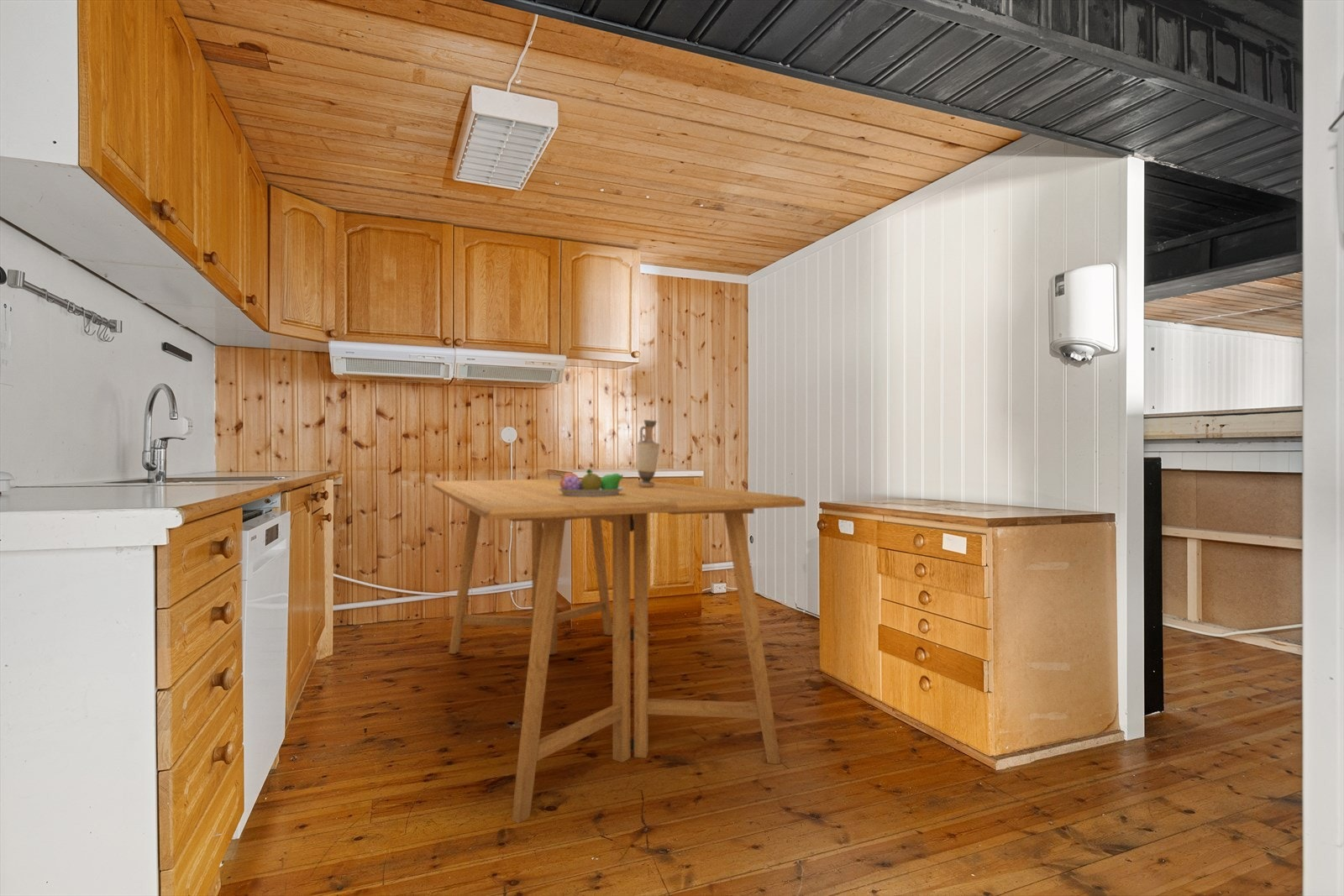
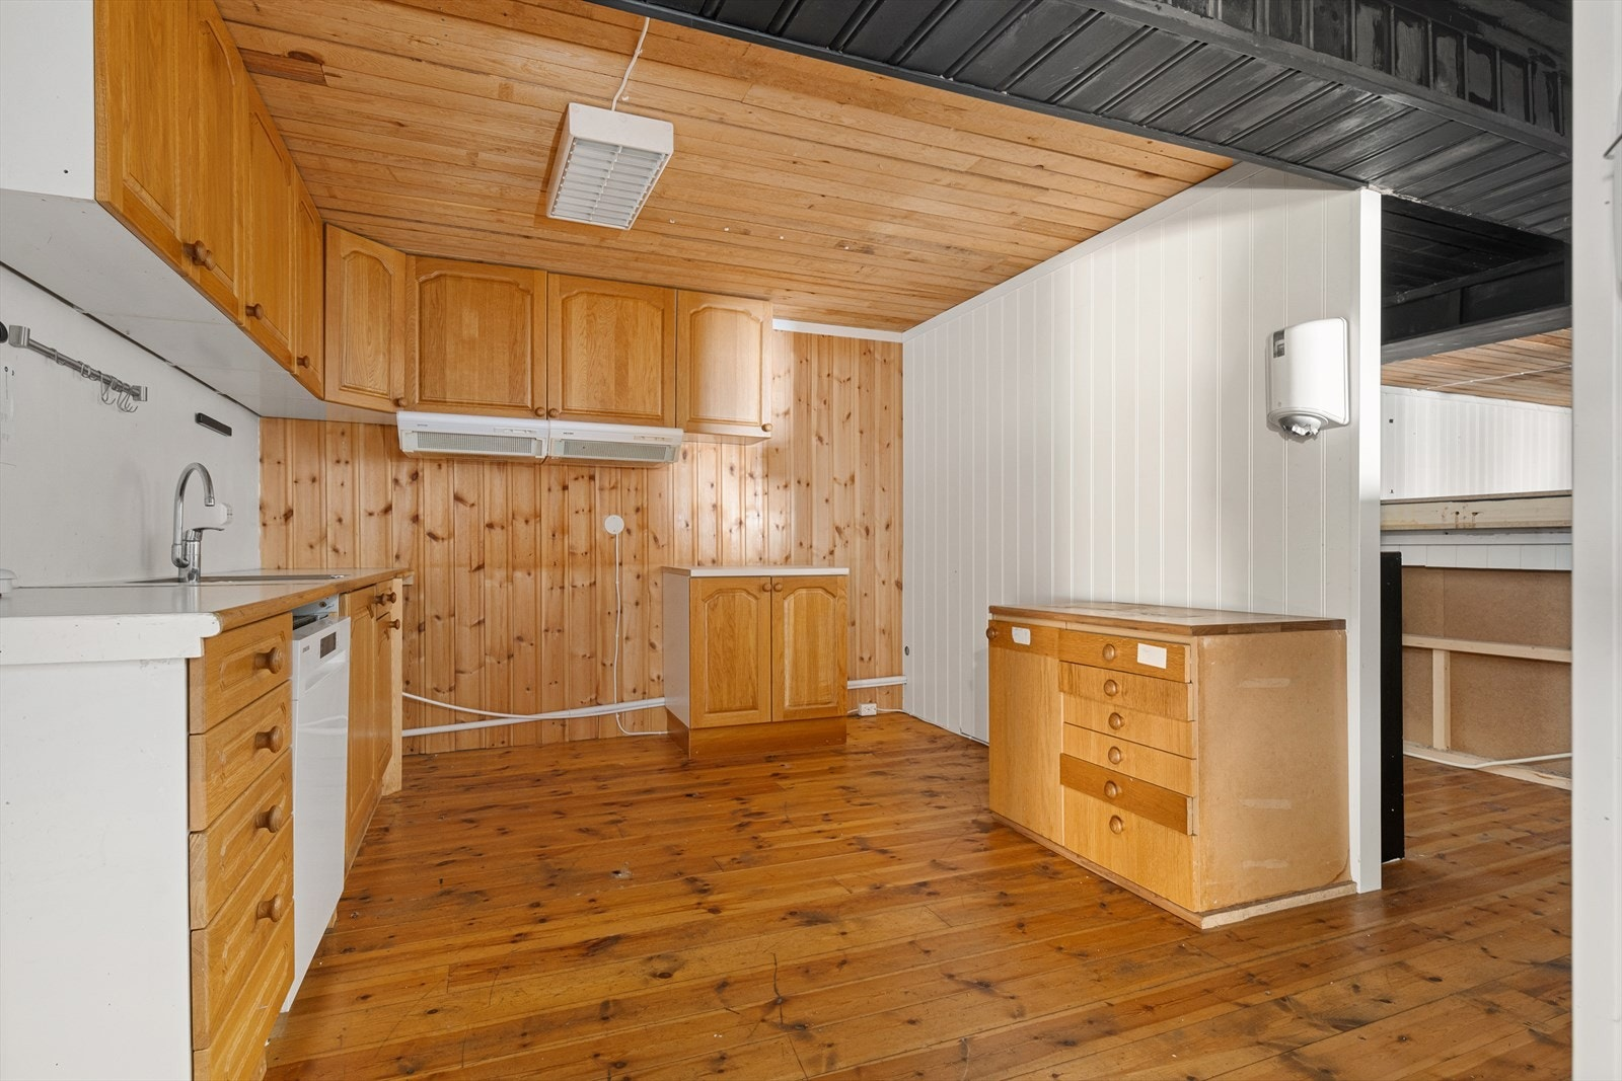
- vase [636,419,660,488]
- fruit bowl [557,469,624,496]
- dining table [432,477,806,824]
